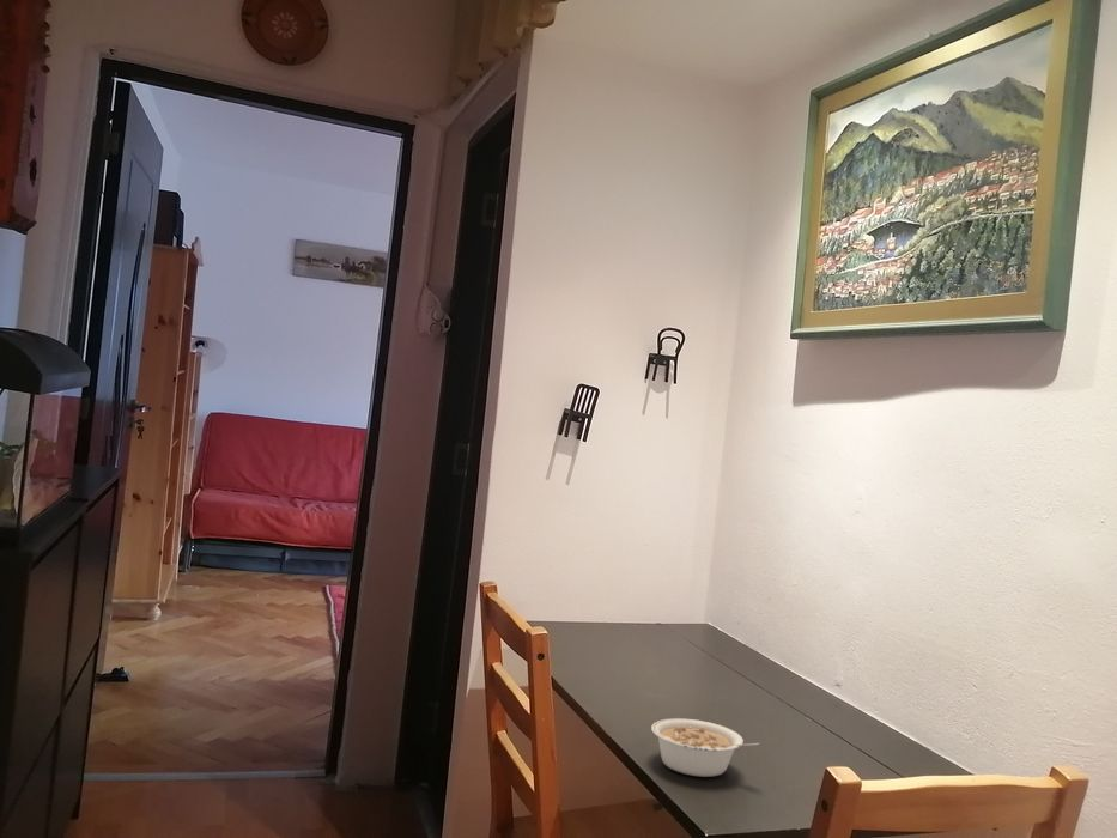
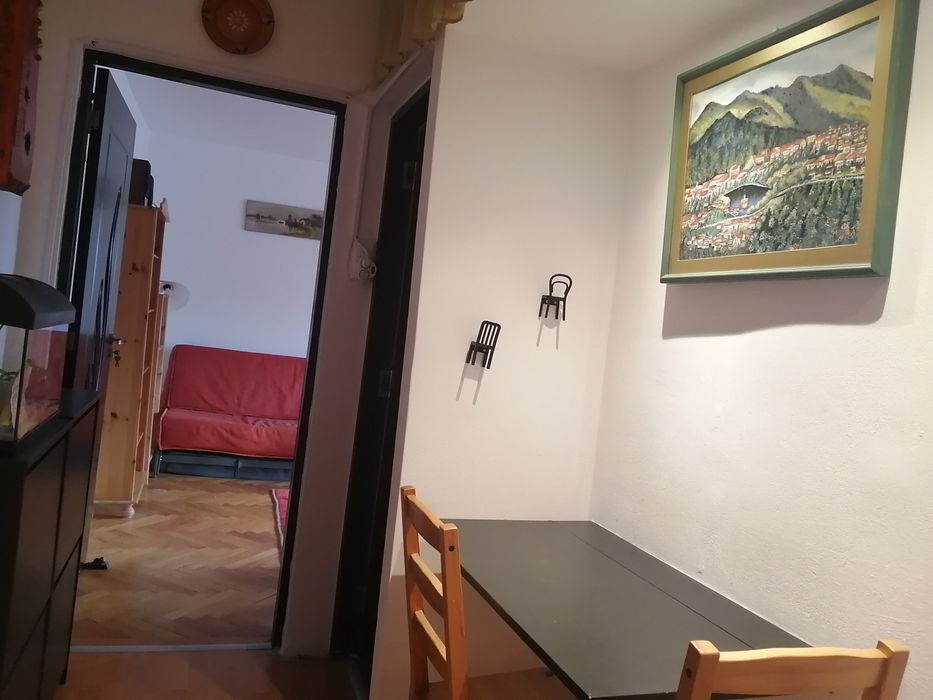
- legume [650,717,760,778]
